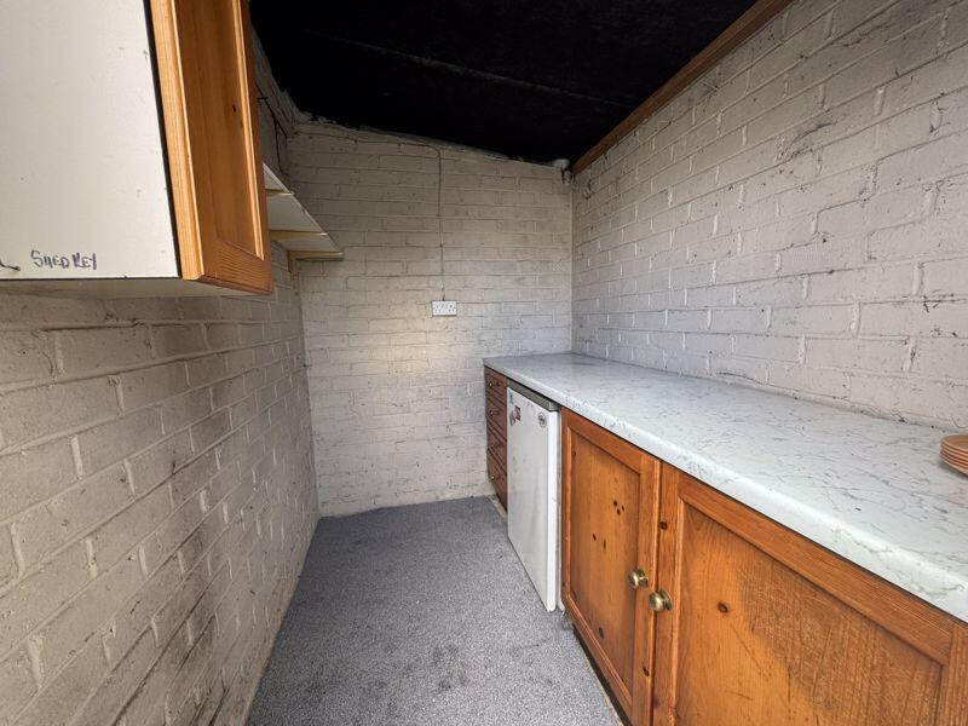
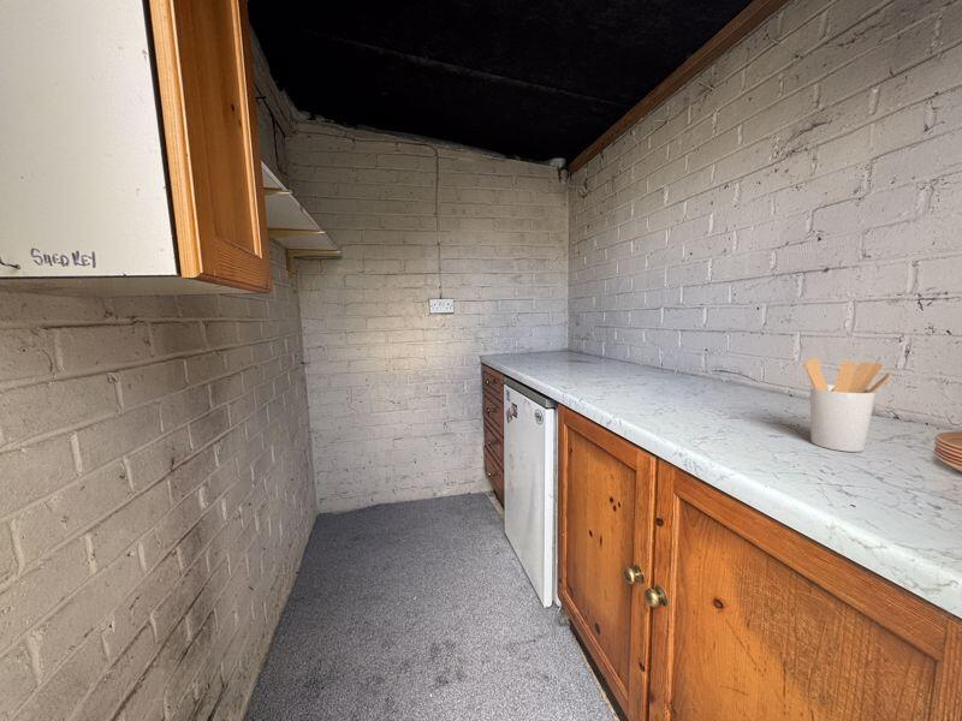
+ utensil holder [803,357,892,453]
